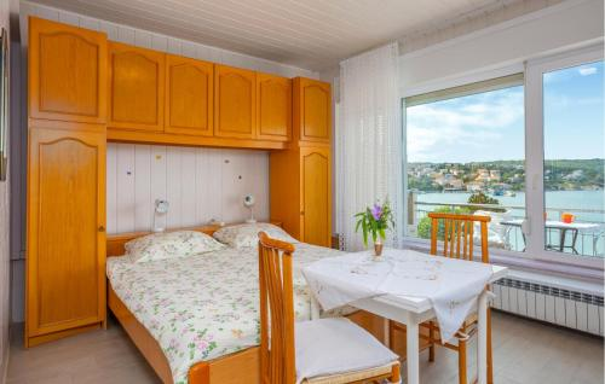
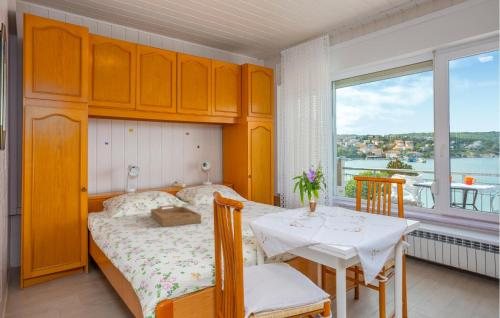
+ serving tray [150,204,202,228]
